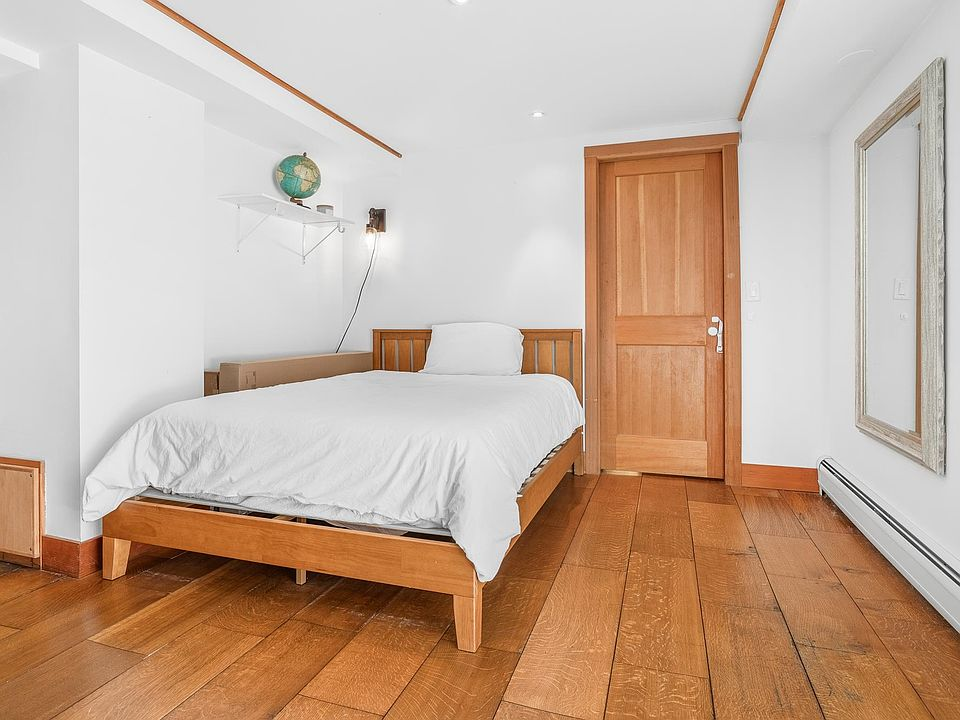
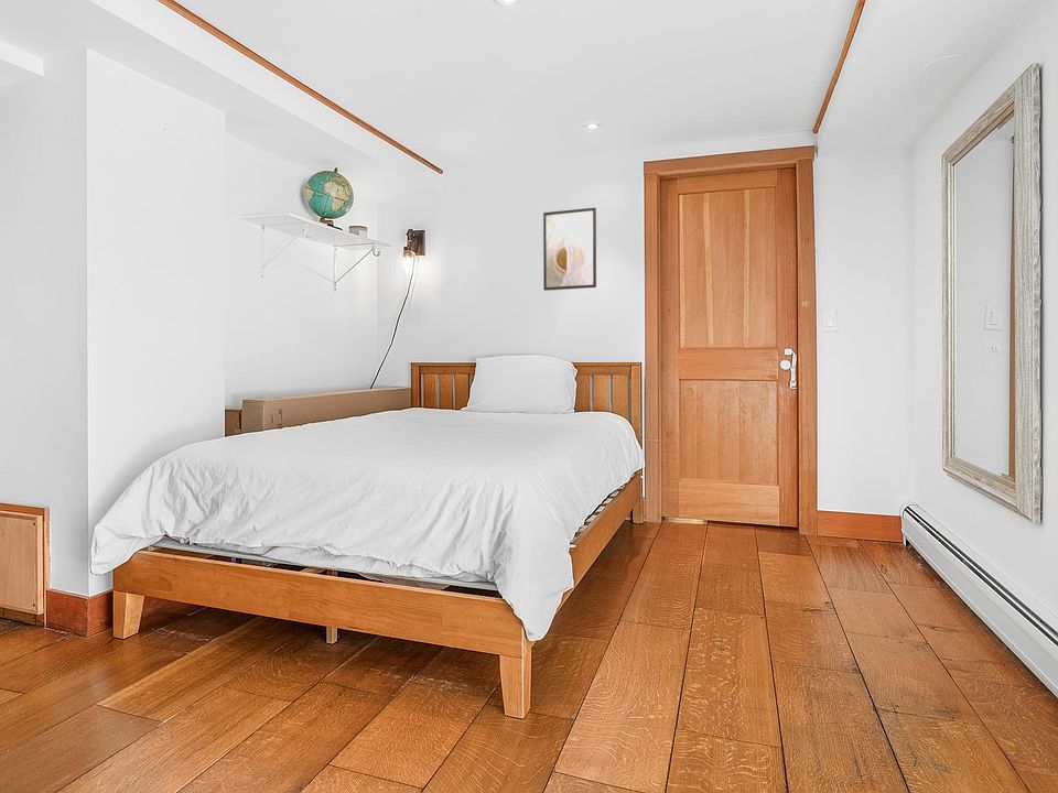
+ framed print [542,206,597,292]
